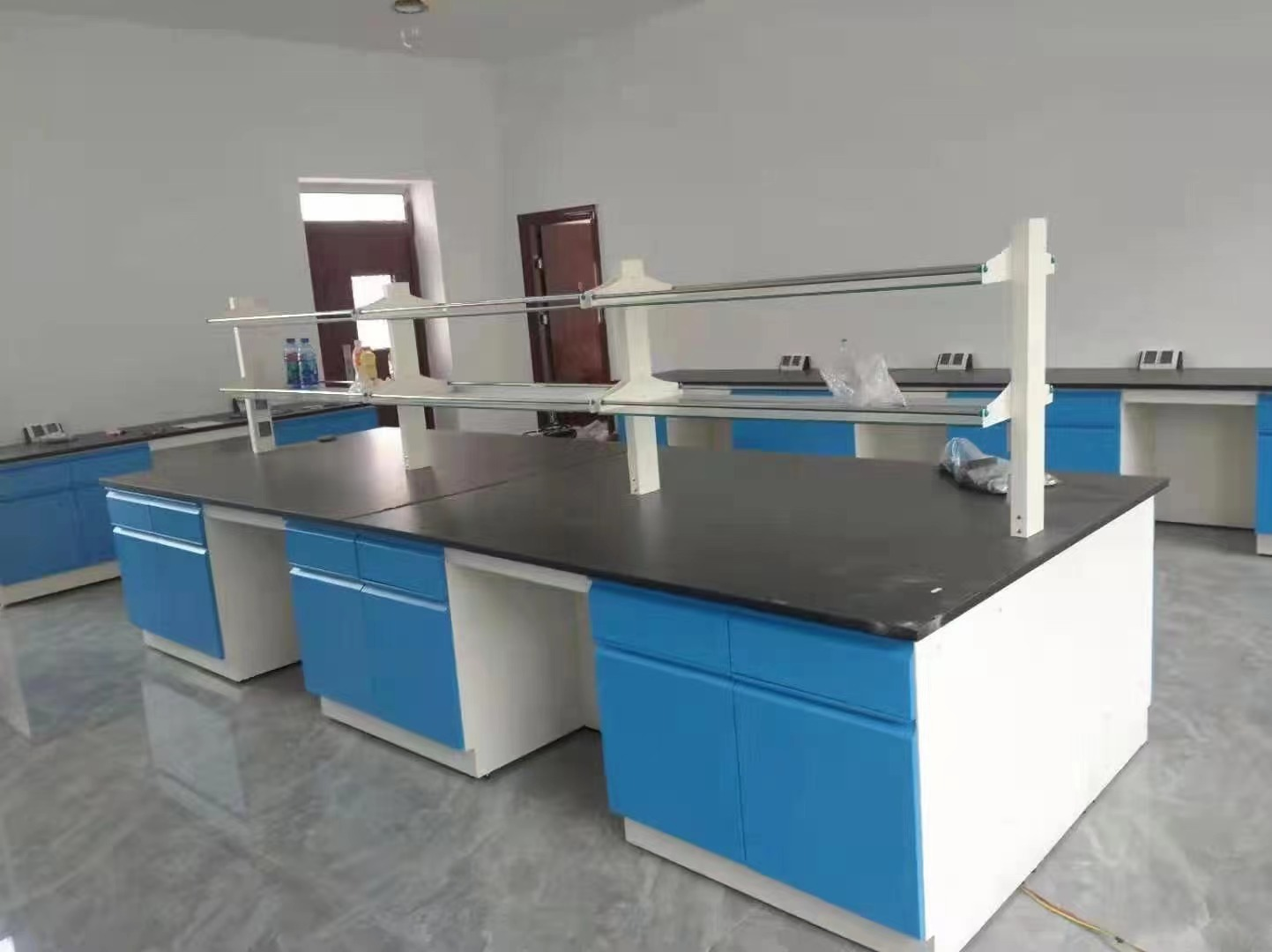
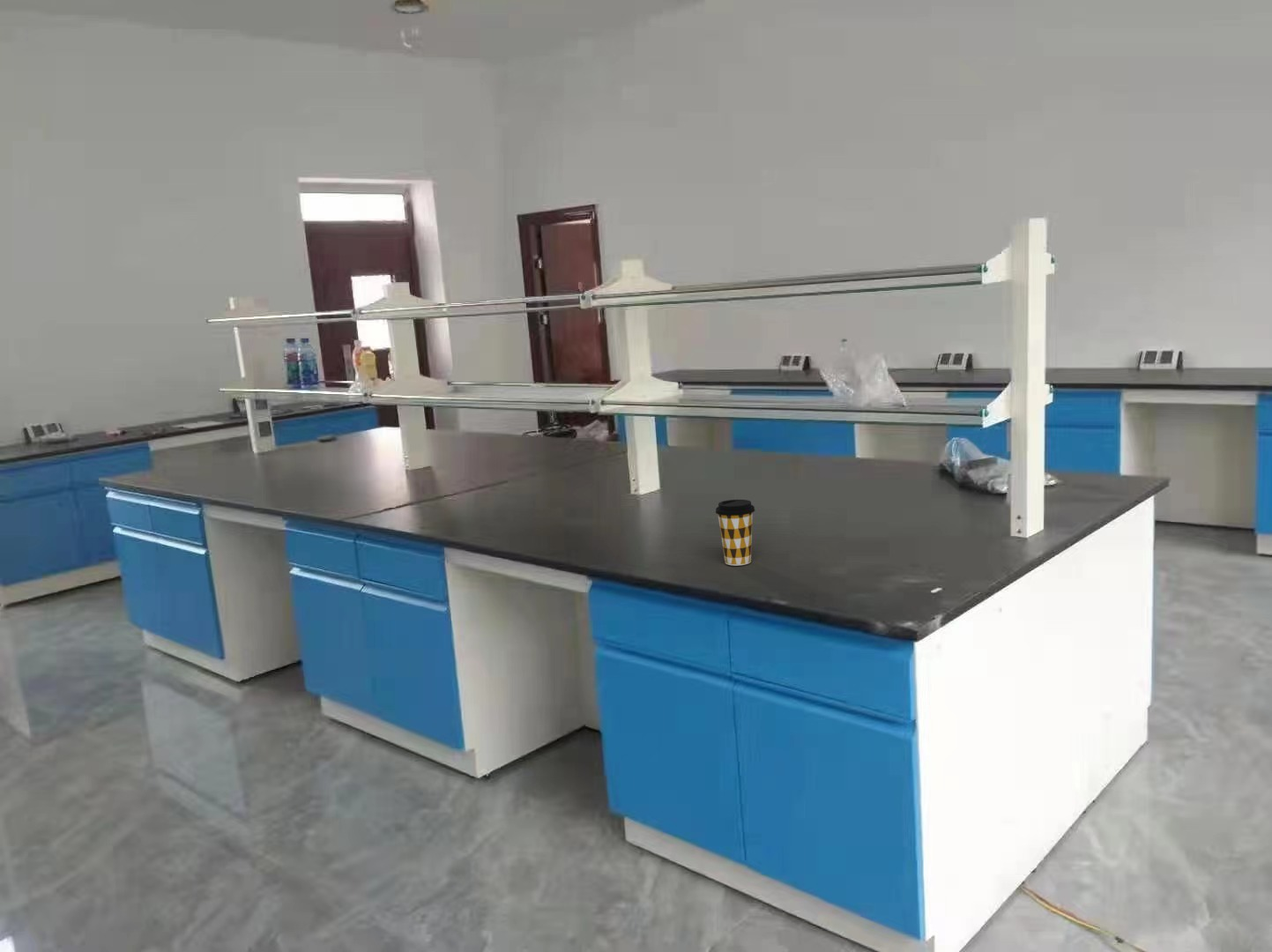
+ coffee cup [715,499,755,567]
